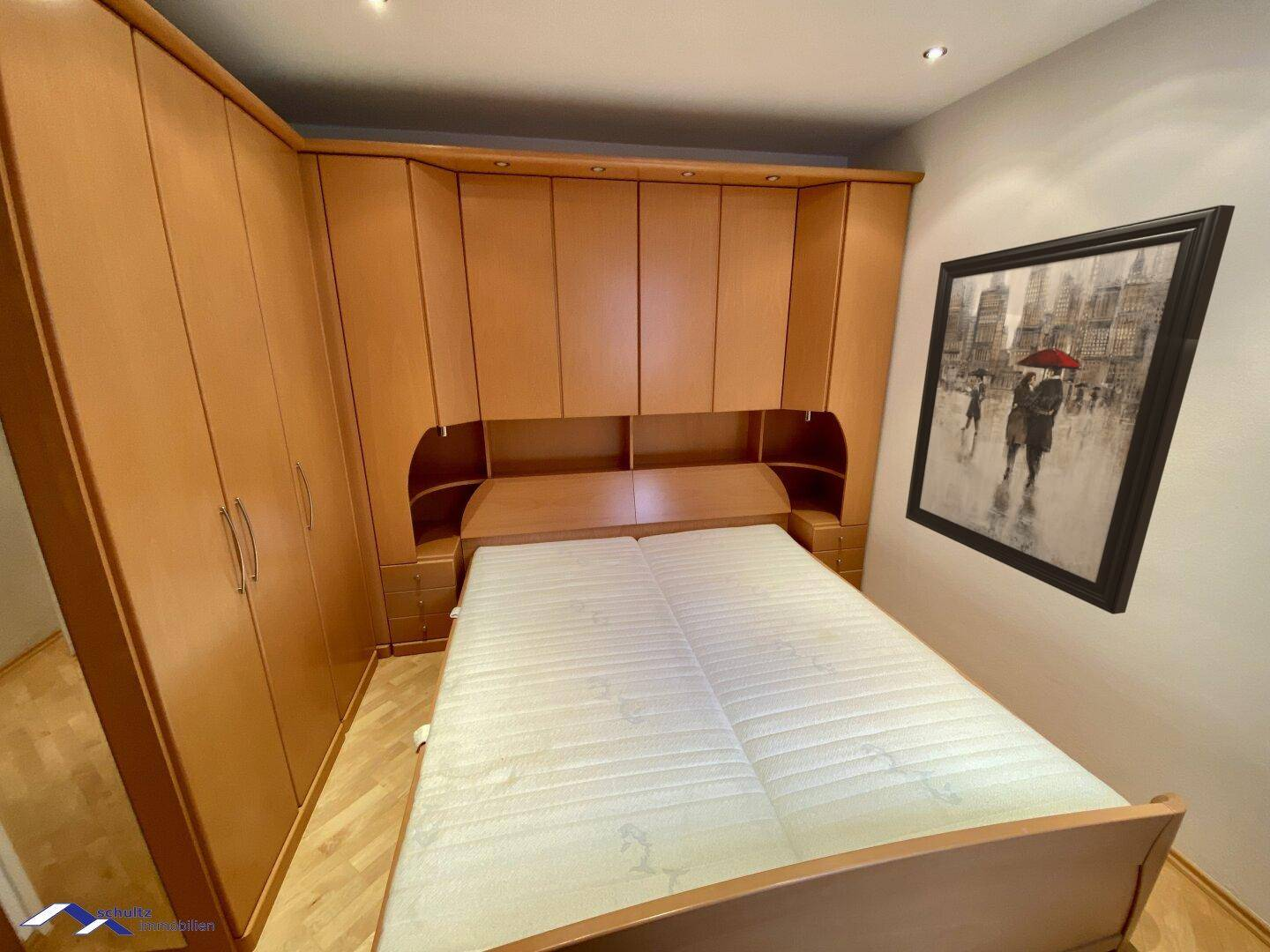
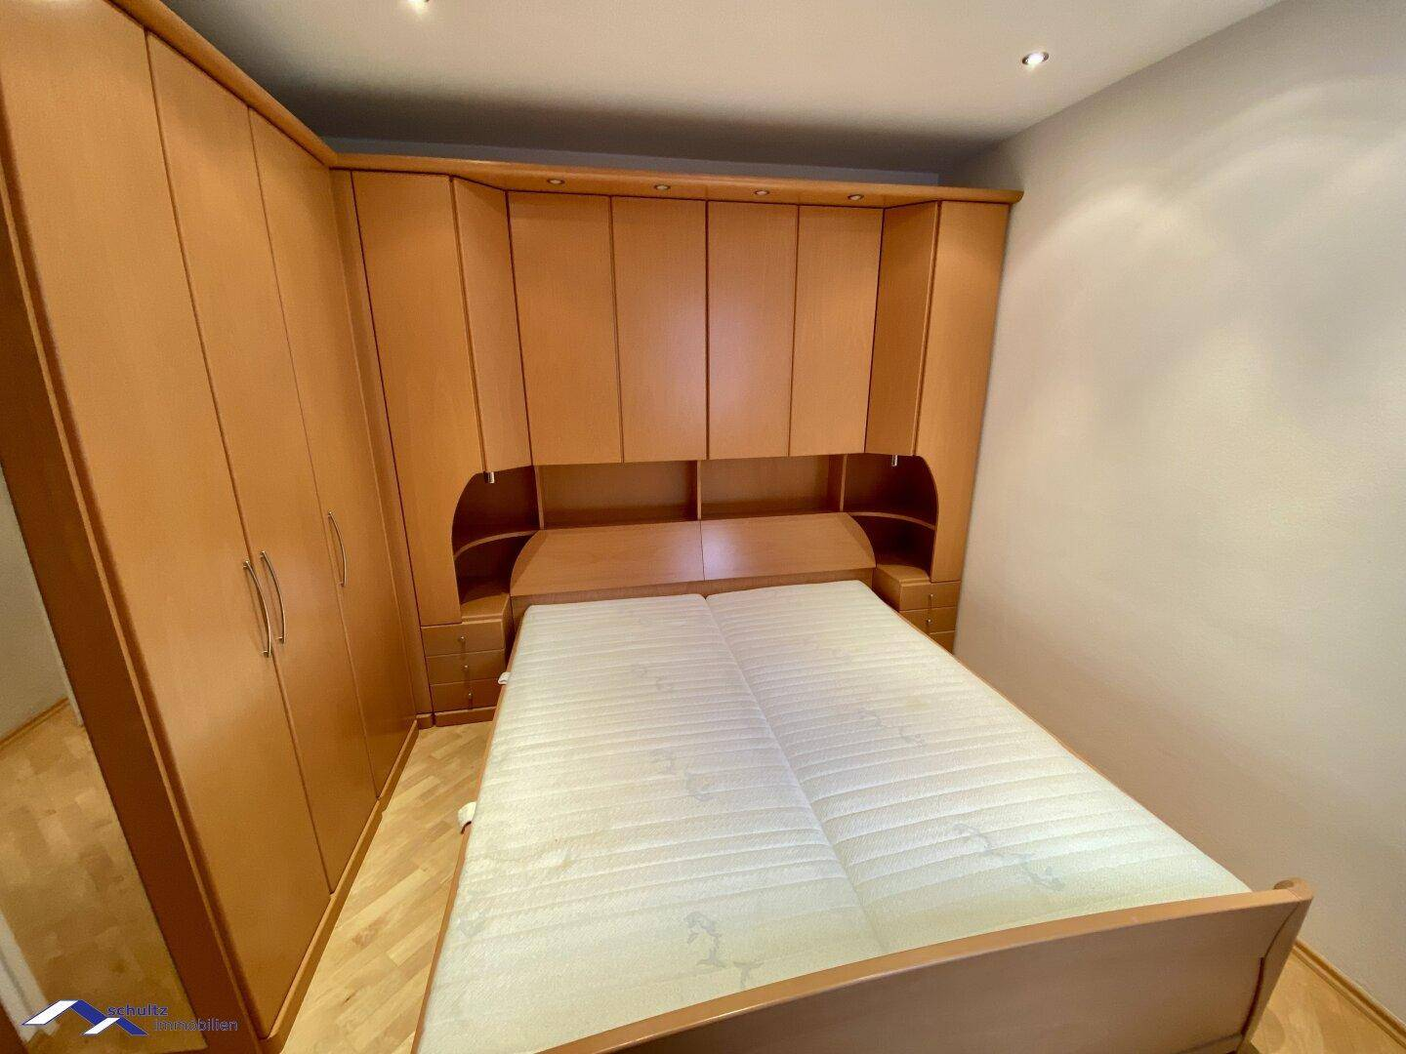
- wall art [905,205,1236,615]
